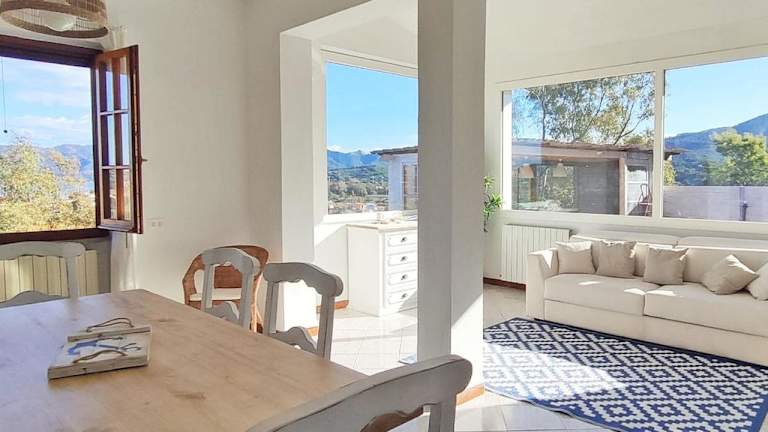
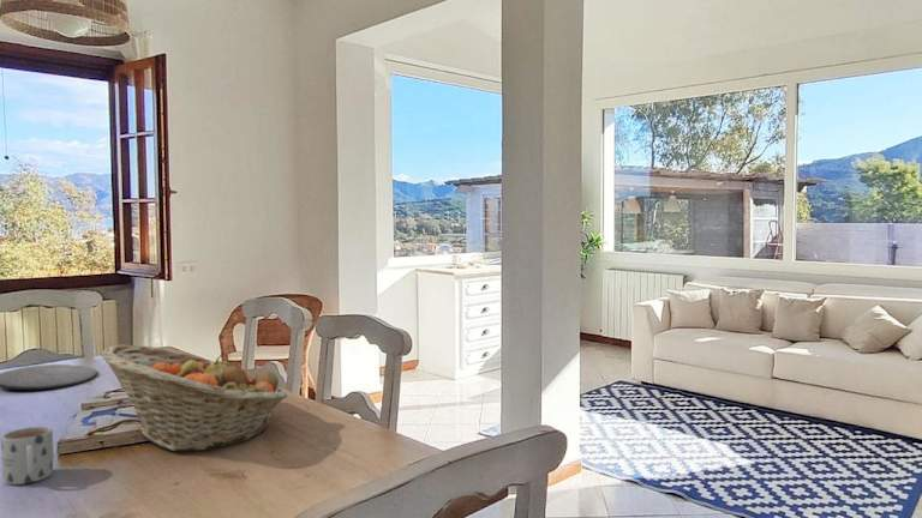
+ fruit basket [100,344,288,452]
+ mug [0,426,54,486]
+ plate [0,363,98,391]
